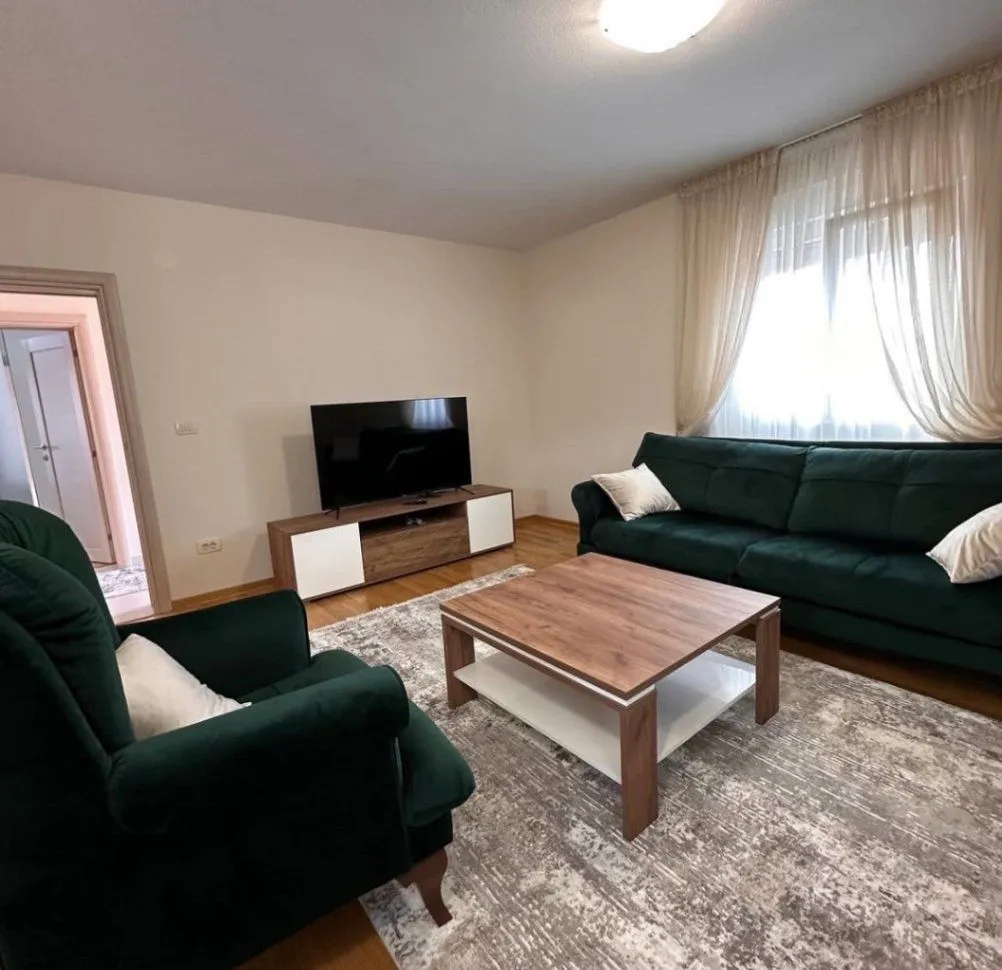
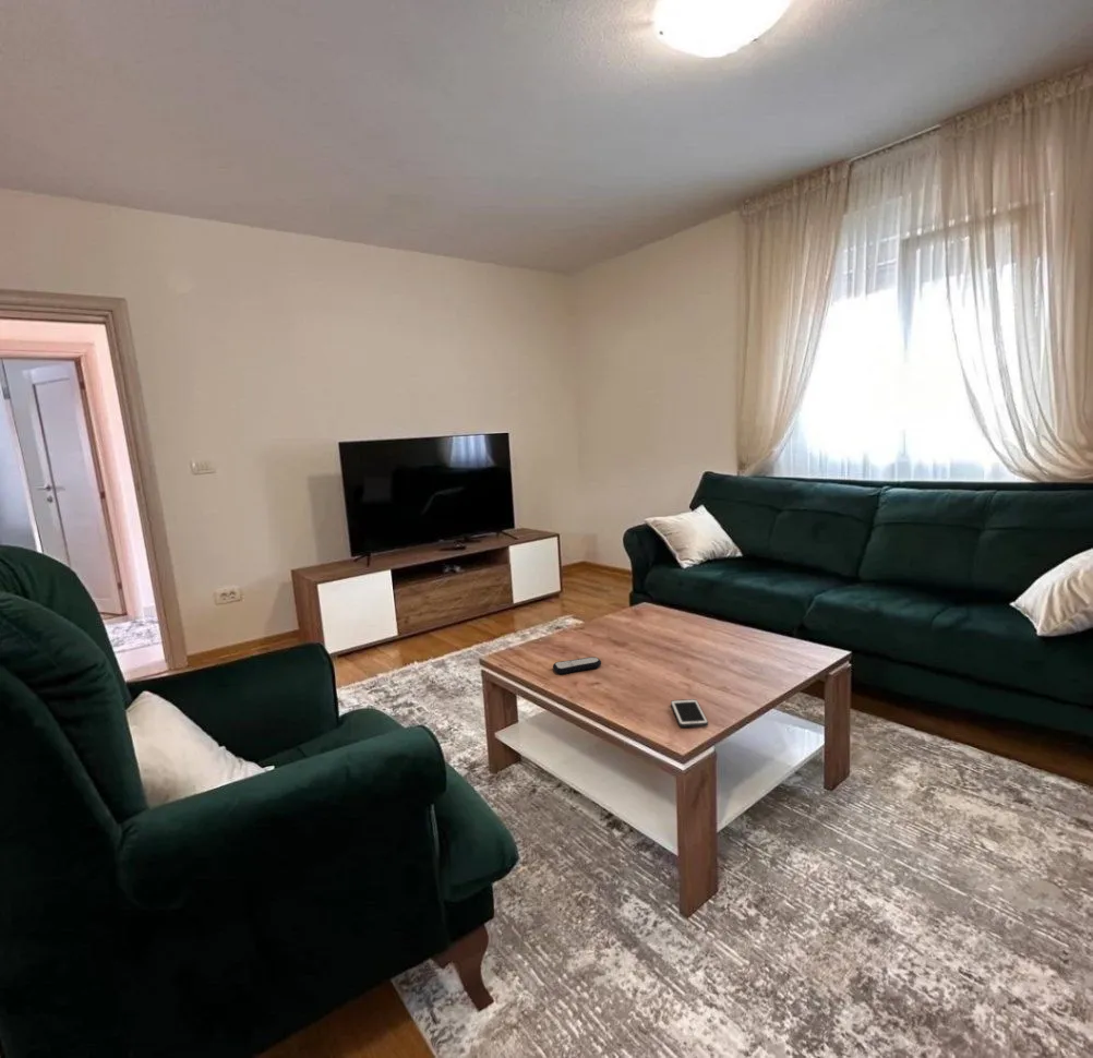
+ cell phone [670,698,709,729]
+ remote control [552,656,602,675]
